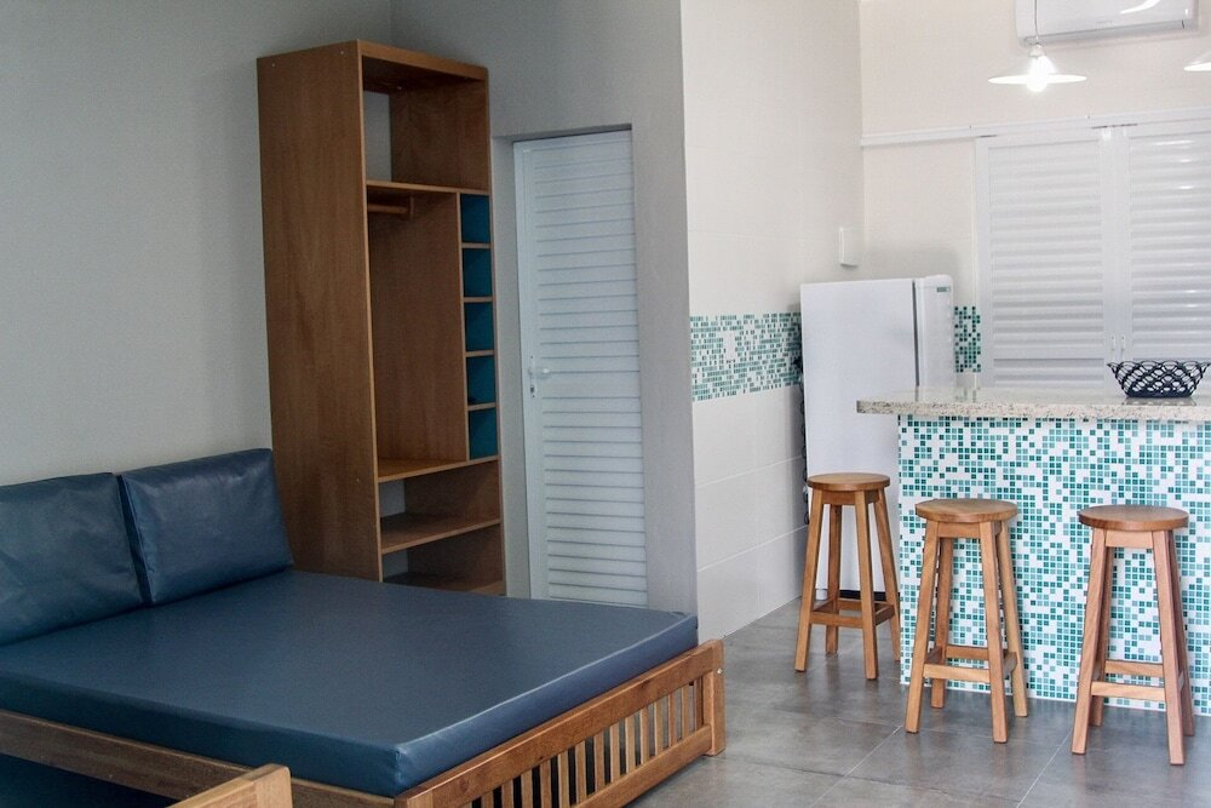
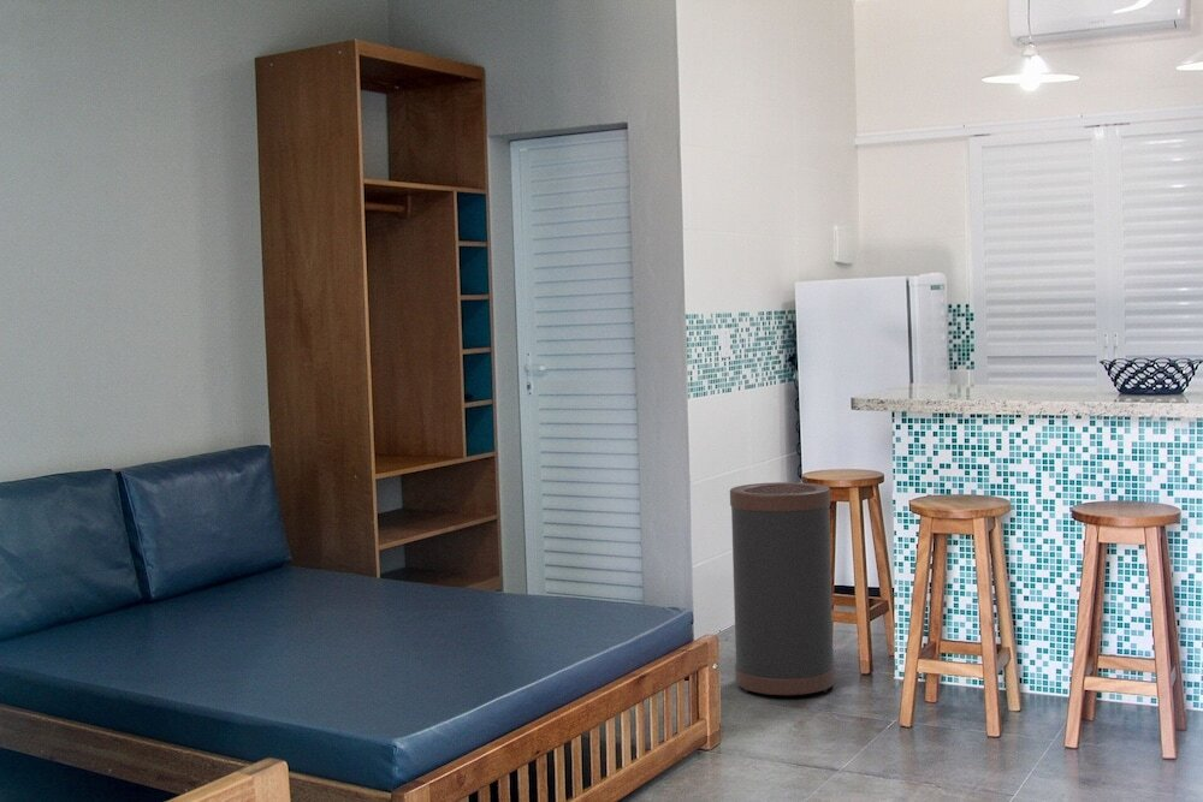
+ trash can [729,481,836,696]
